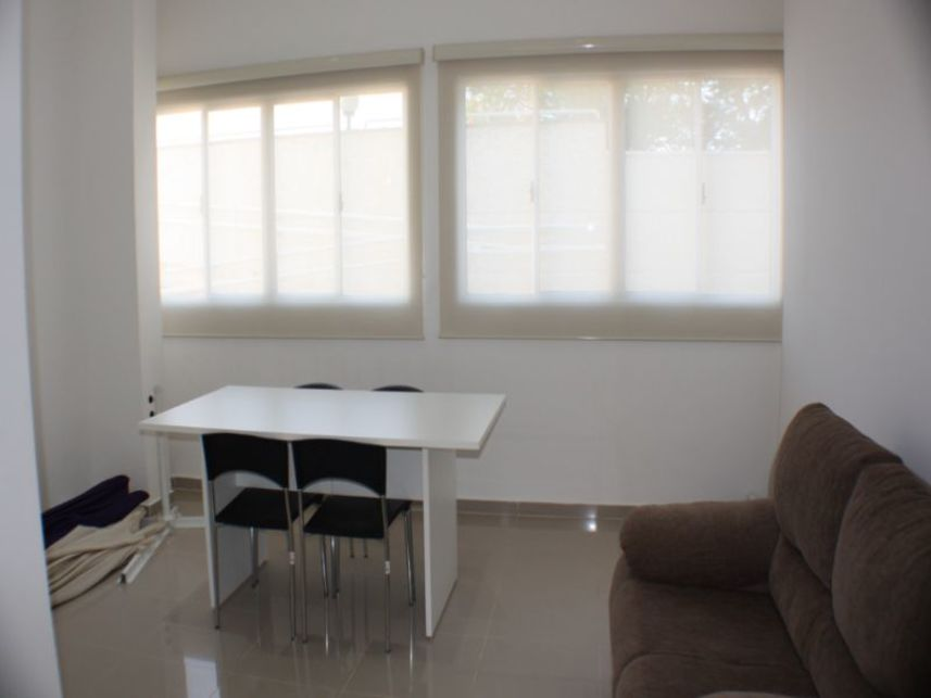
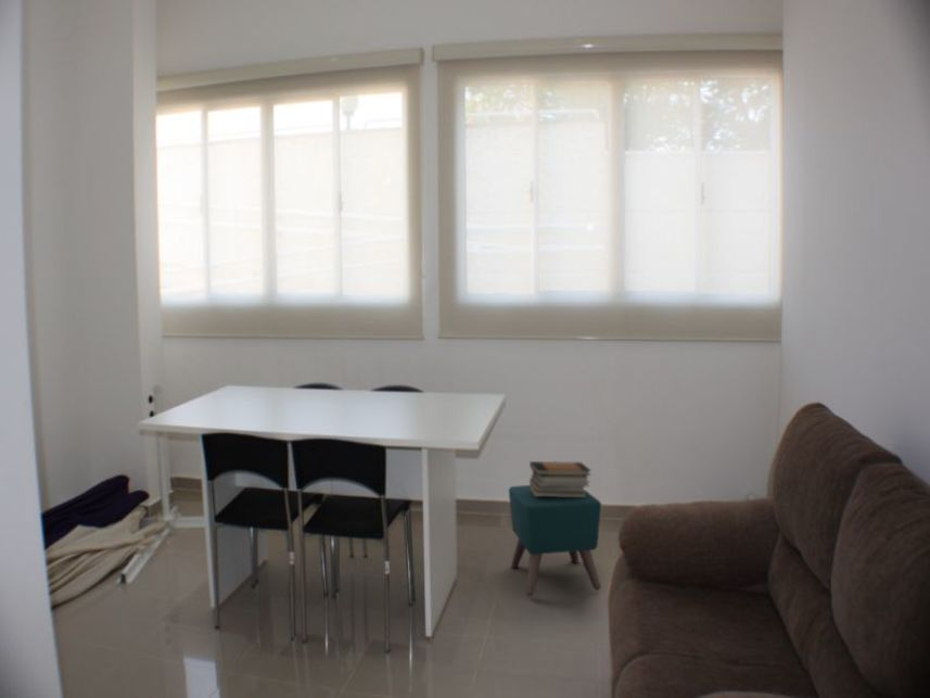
+ book stack [528,460,593,497]
+ ottoman [508,484,602,597]
